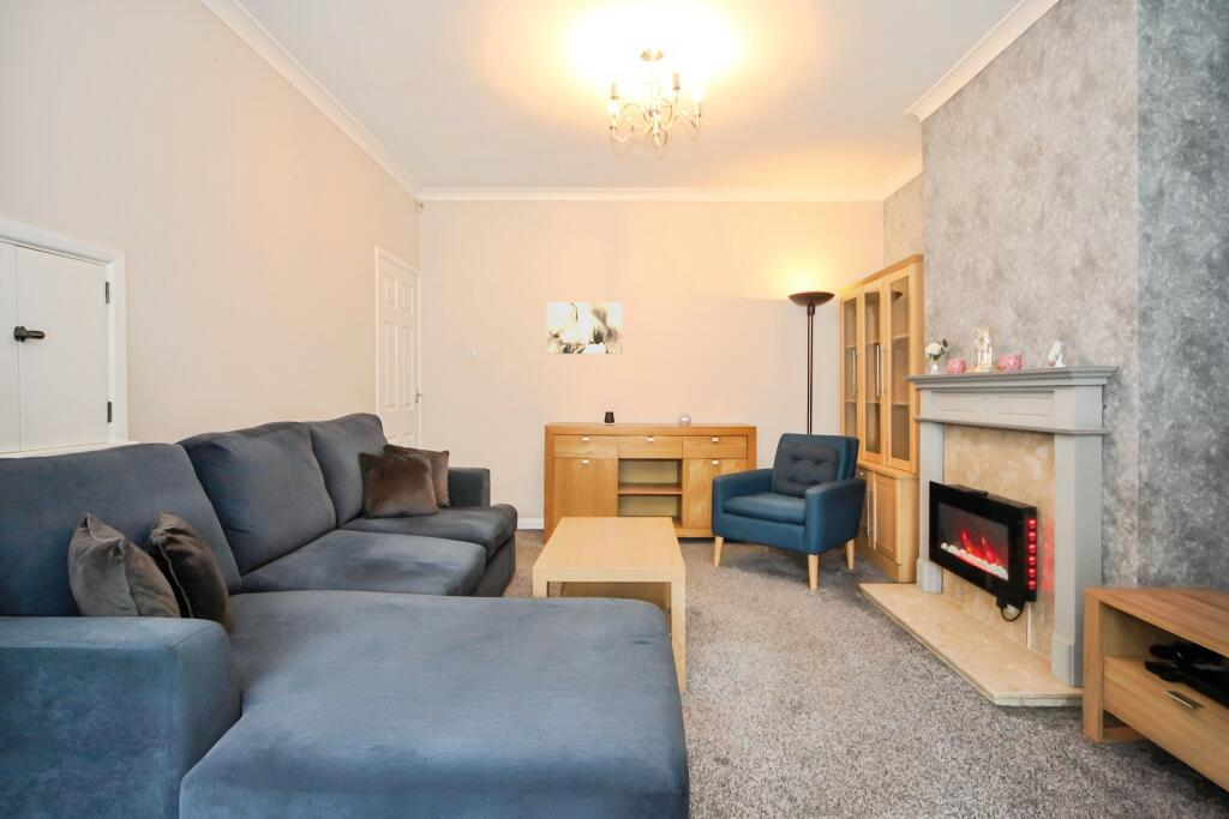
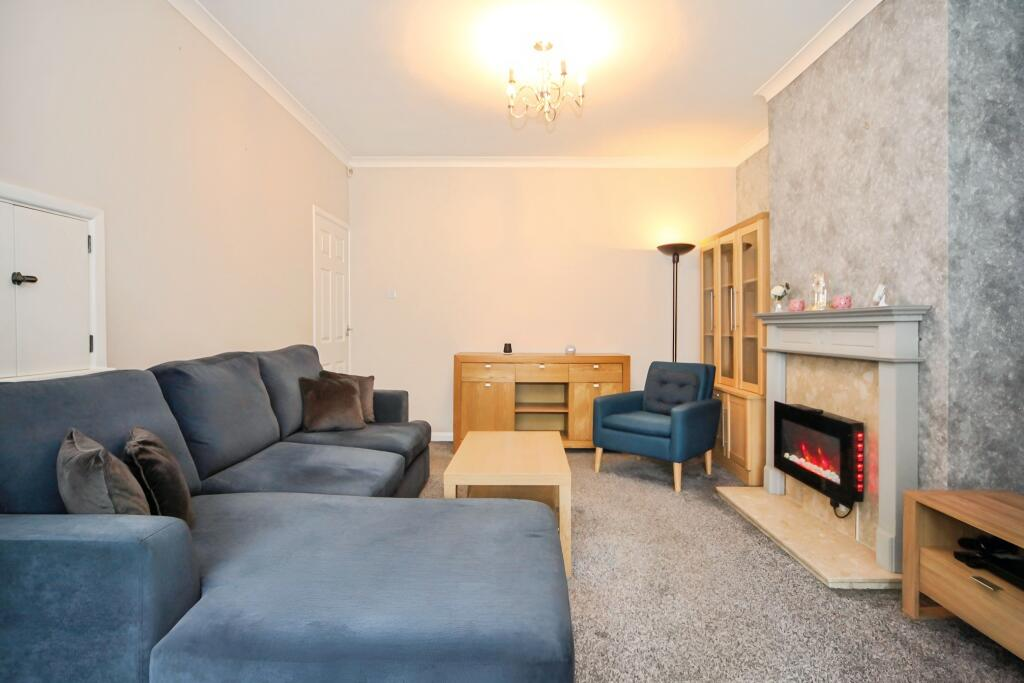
- wall art [546,302,624,355]
